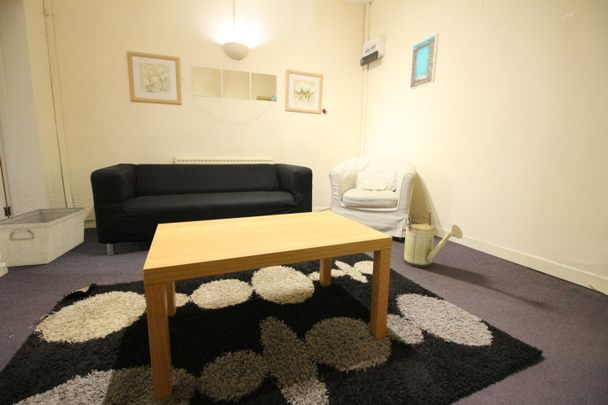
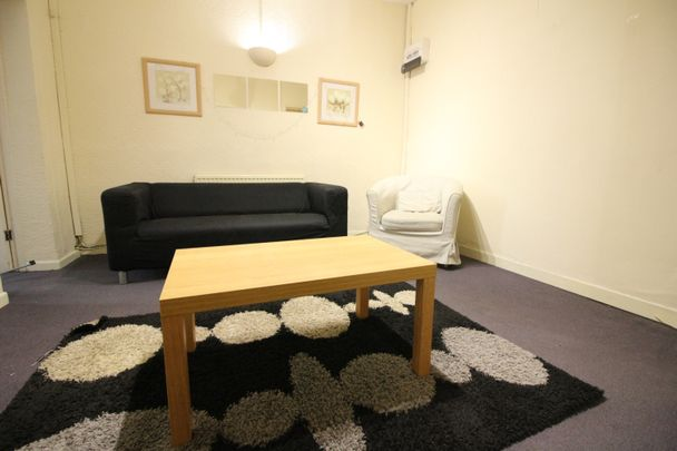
- watering can [403,211,464,269]
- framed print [409,32,440,90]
- storage bin [0,207,86,268]
